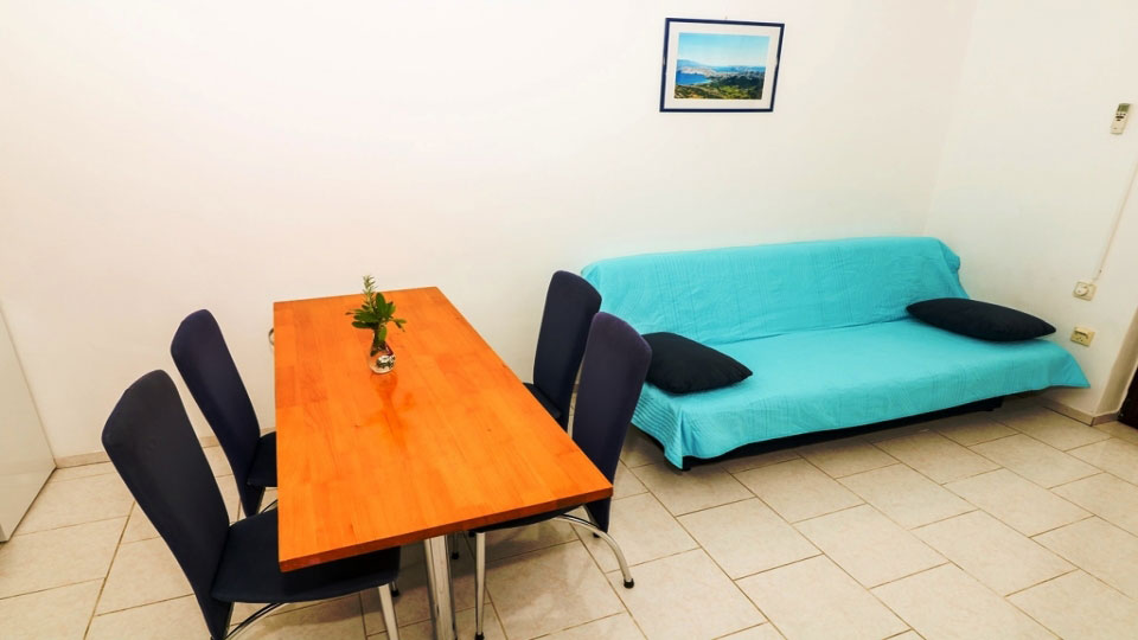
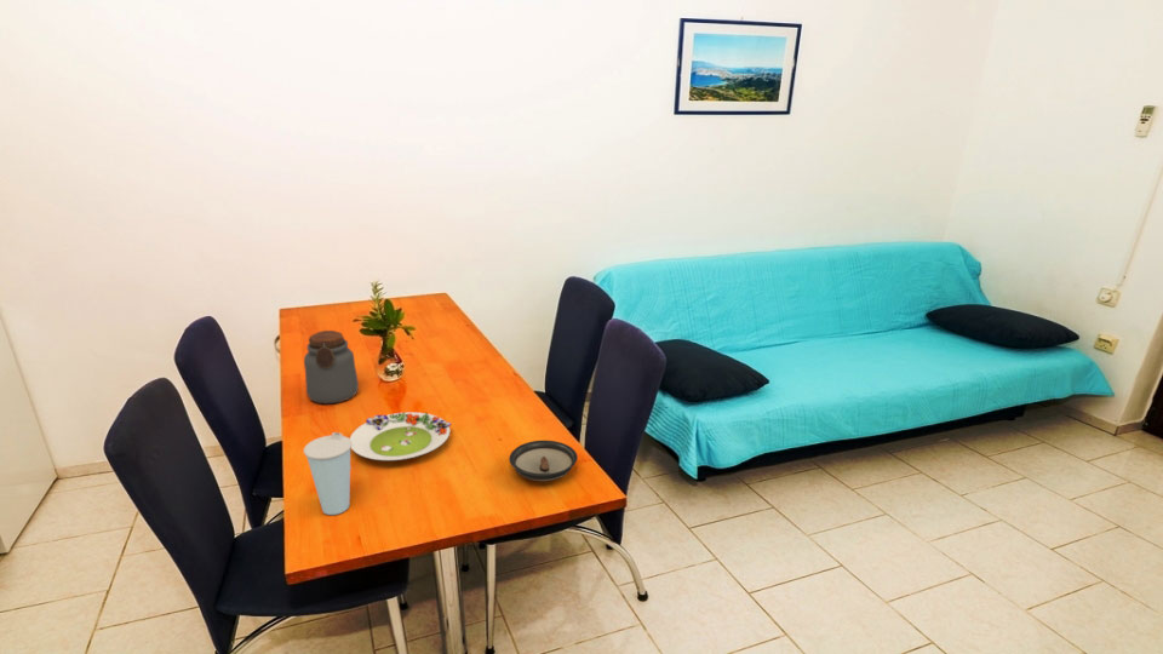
+ cup [303,431,353,516]
+ saucer [508,440,579,482]
+ salad plate [349,411,452,461]
+ jar [303,329,360,405]
